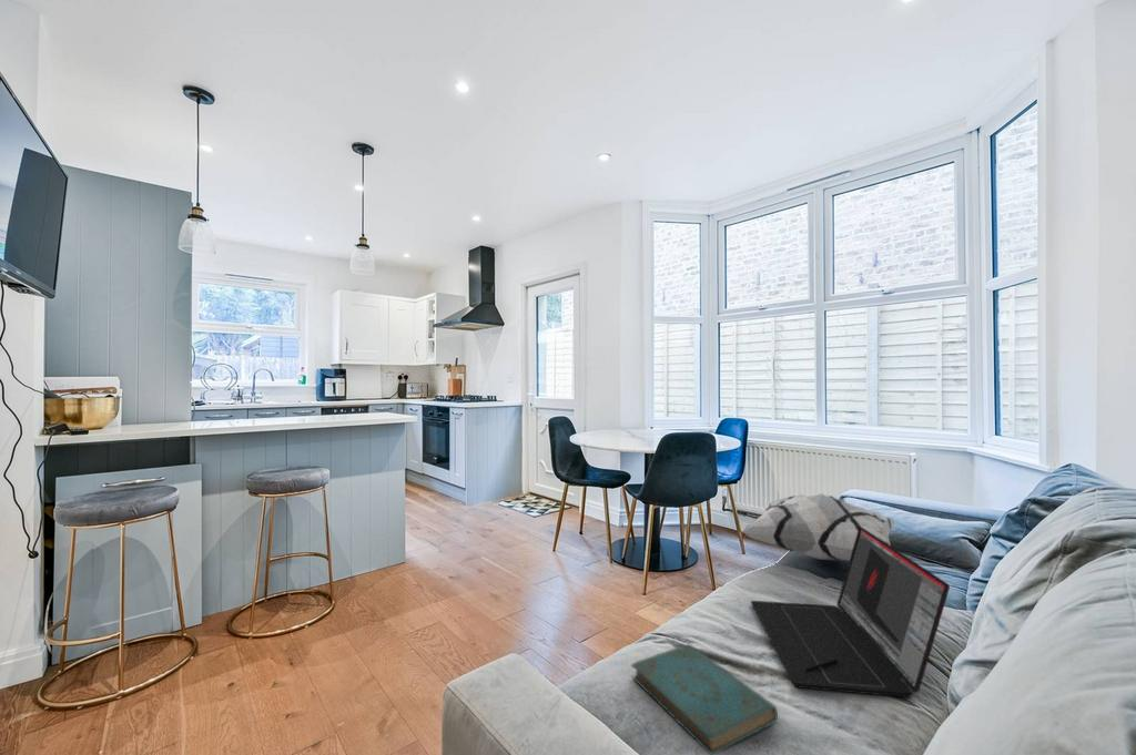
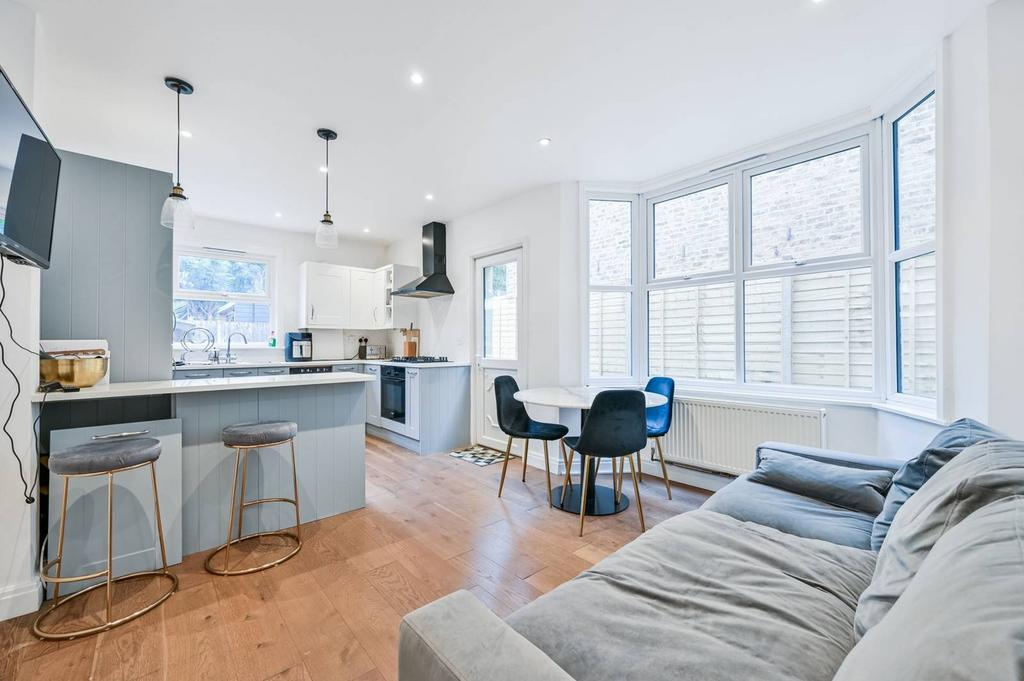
- decorative pillow [740,493,897,562]
- book [630,643,779,755]
- laptop [750,527,951,698]
